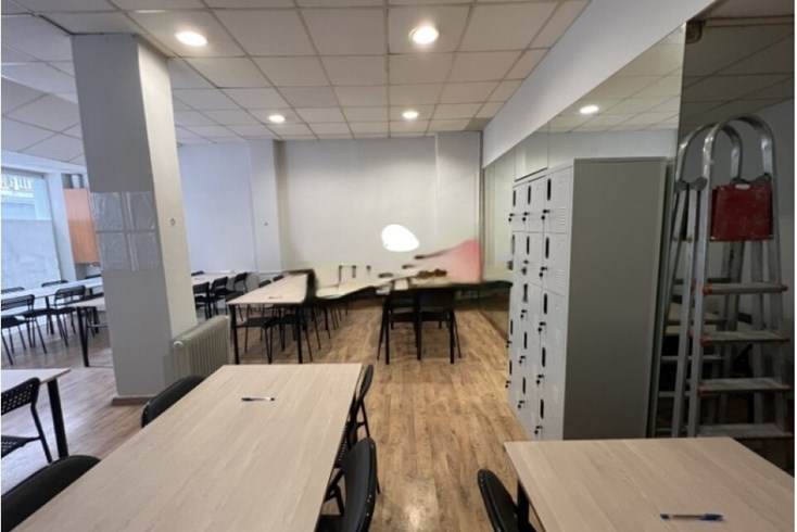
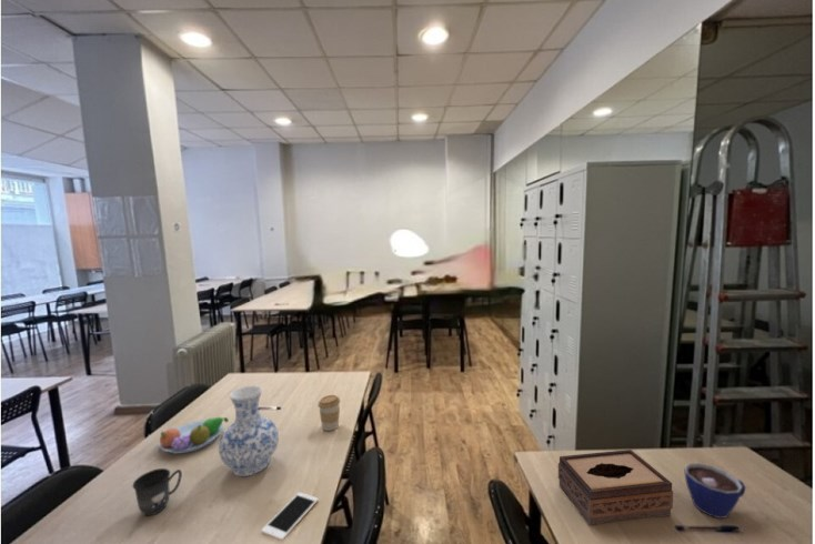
+ mug [131,467,183,516]
+ fruit bowl [158,416,230,455]
+ tissue box [557,449,674,526]
+ coffee cup [318,394,341,432]
+ vase [218,384,280,477]
+ cell phone [261,491,320,542]
+ cup [684,462,747,520]
